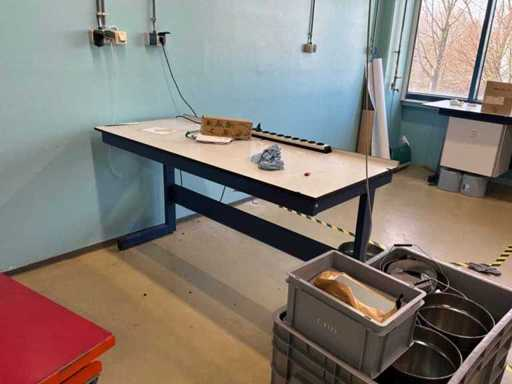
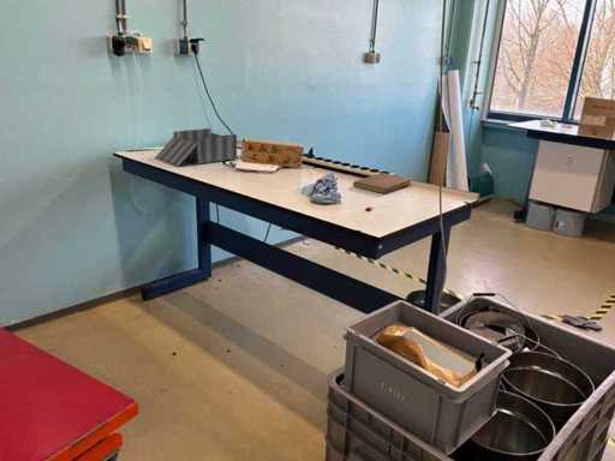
+ desk organizer [154,127,238,168]
+ notebook [352,172,413,194]
